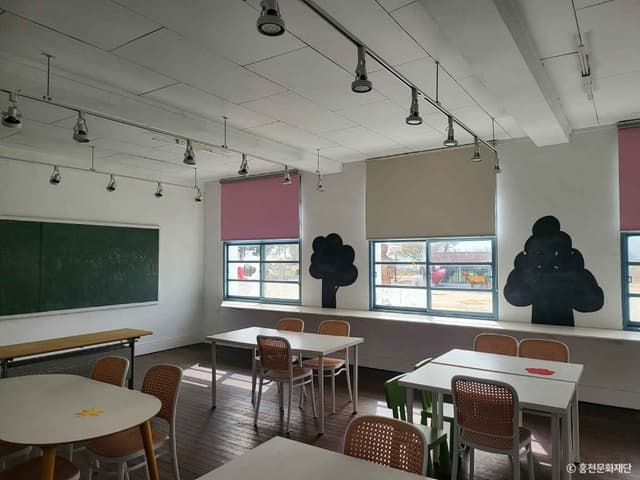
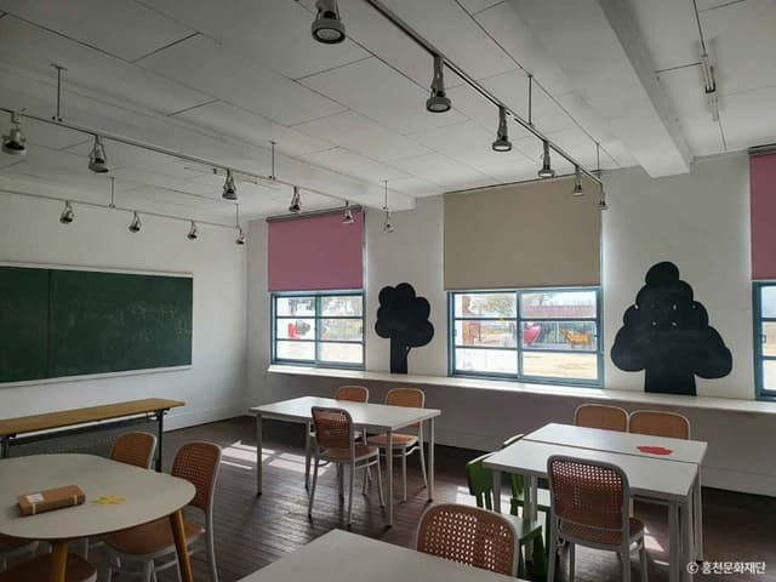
+ notebook [15,484,86,517]
